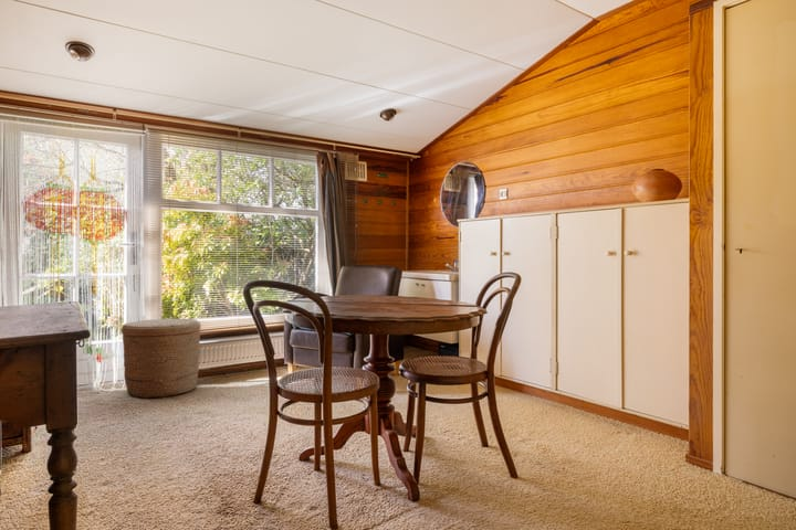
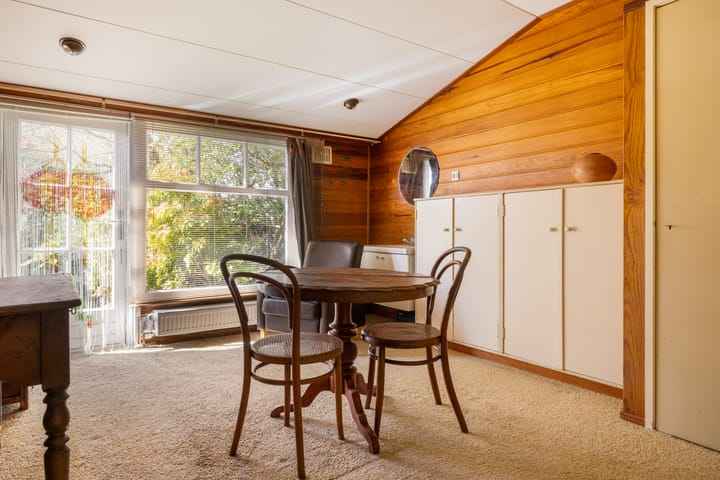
- basket [121,318,201,400]
